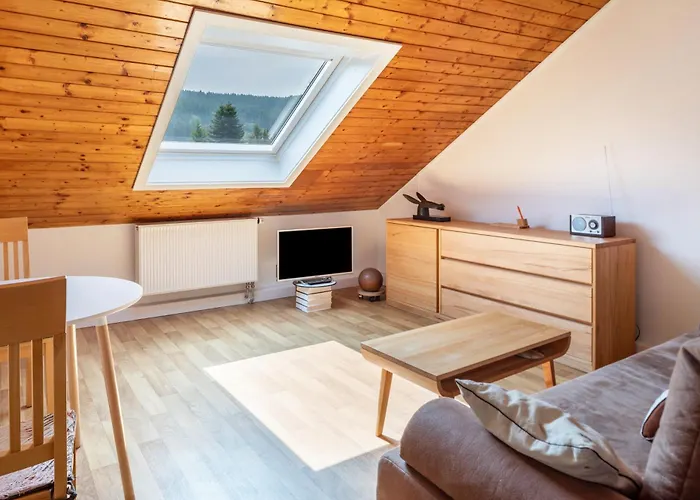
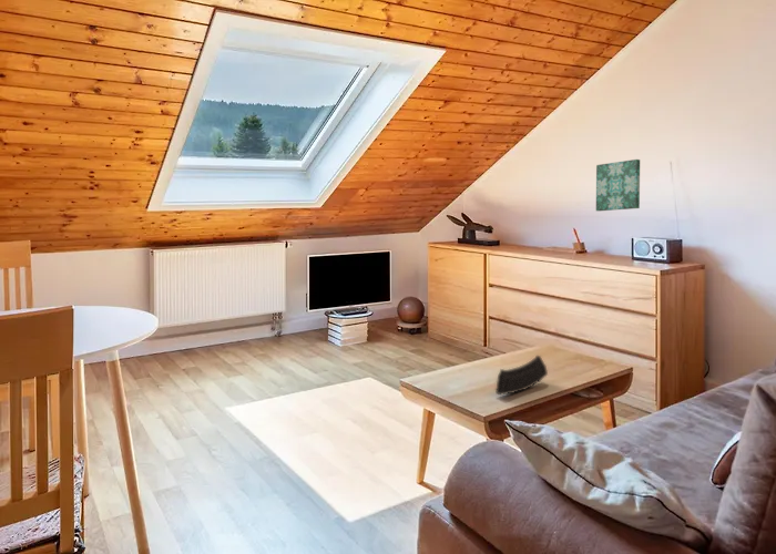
+ wall art [595,158,641,212]
+ gun magazine [494,355,549,397]
